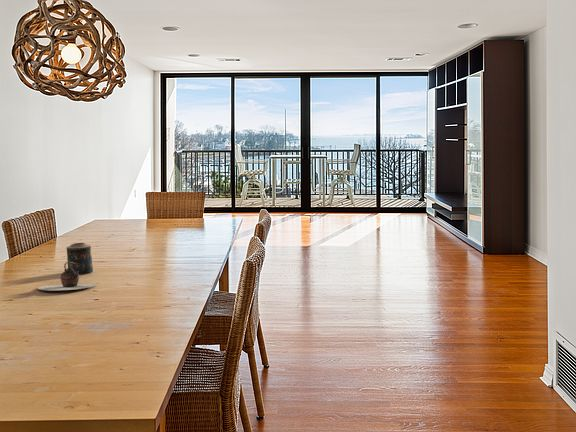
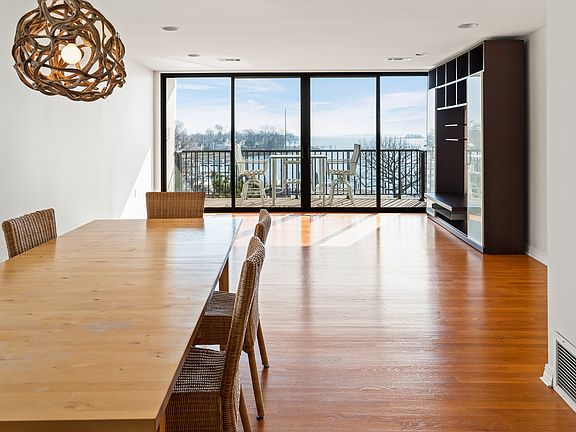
- candle [66,242,95,274]
- teapot [37,261,97,291]
